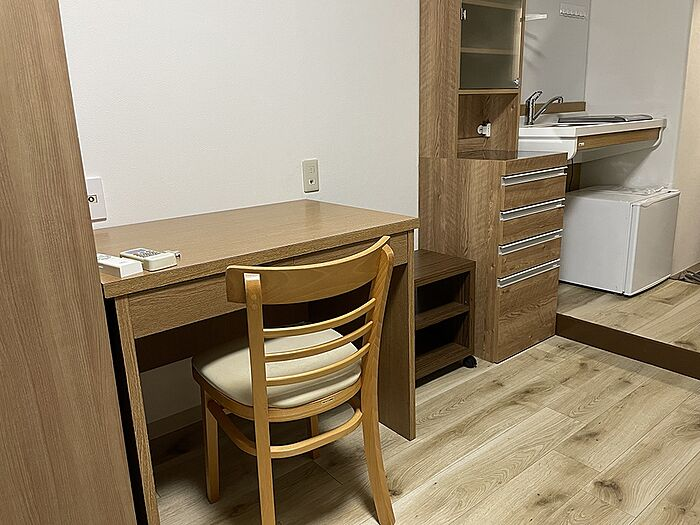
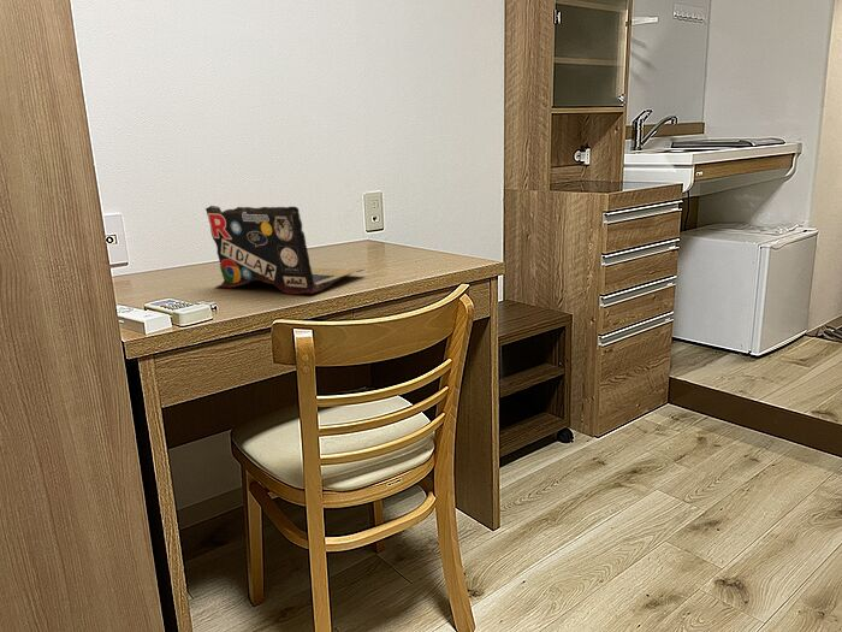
+ laptop [204,205,366,295]
